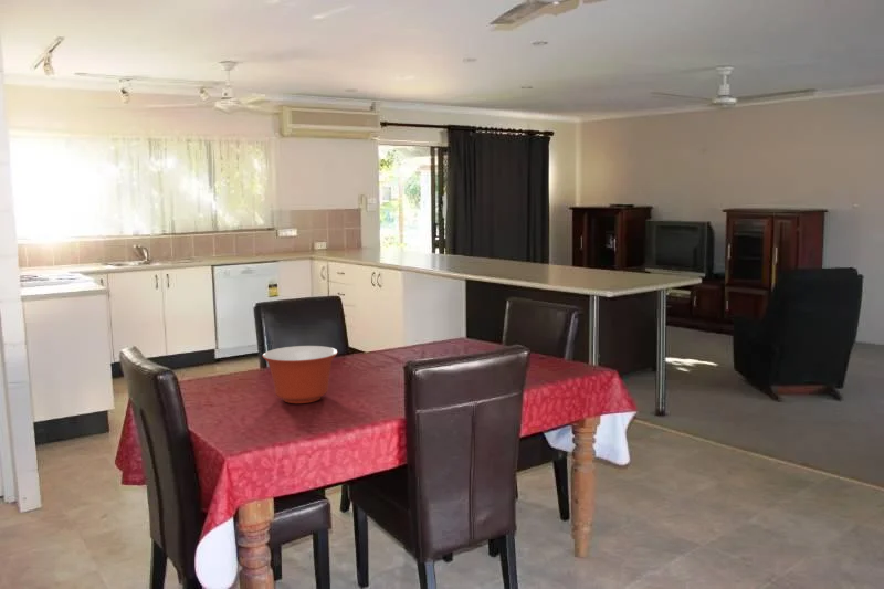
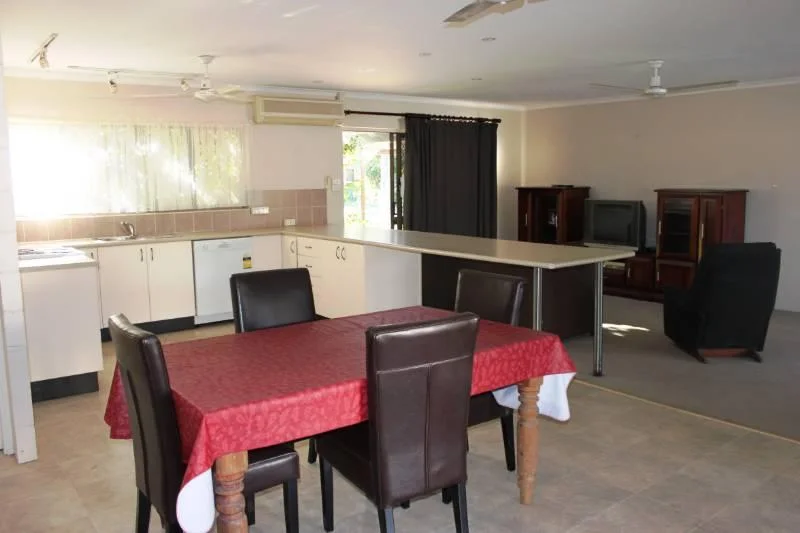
- mixing bowl [261,345,339,404]
